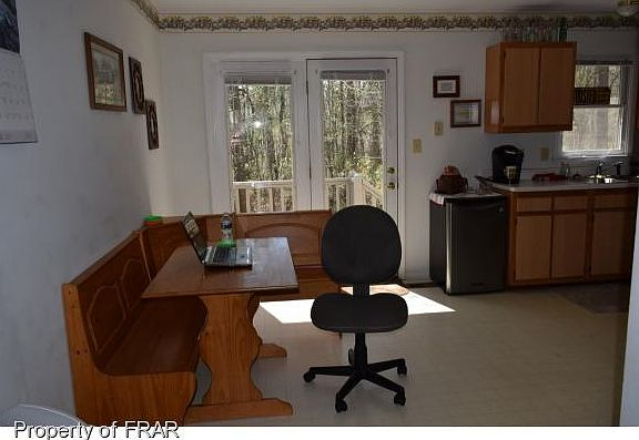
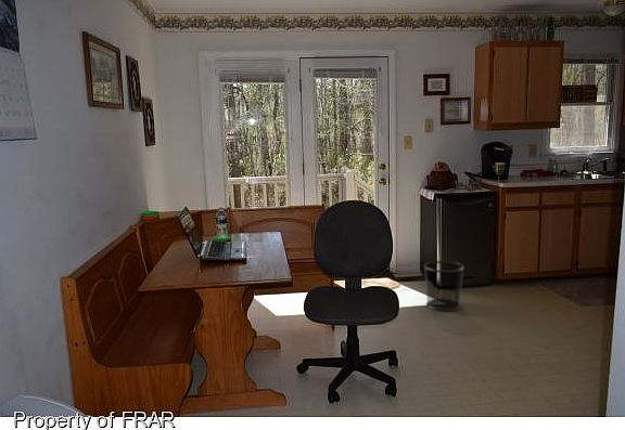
+ waste bin [423,260,465,312]
